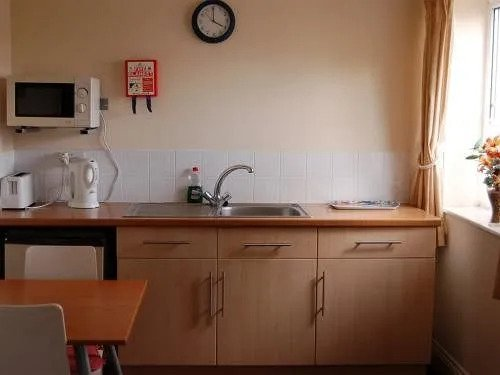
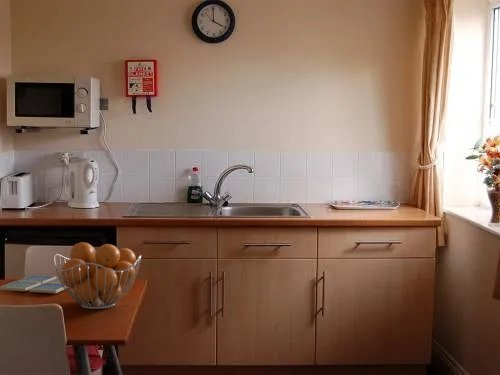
+ fruit basket [53,241,143,310]
+ drink coaster [0,274,69,294]
